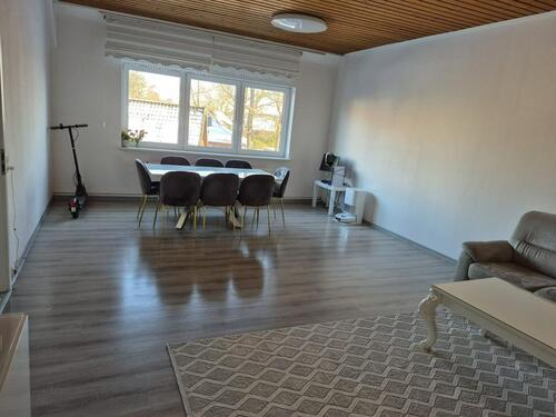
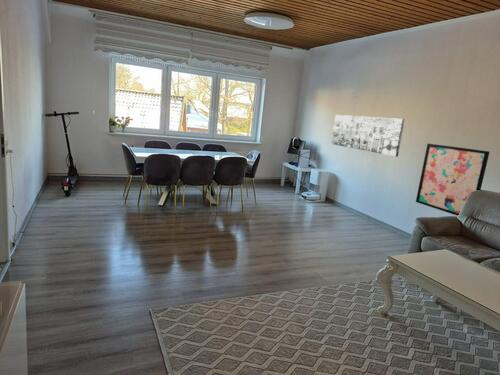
+ wall art [330,114,406,158]
+ wall art [415,142,491,217]
